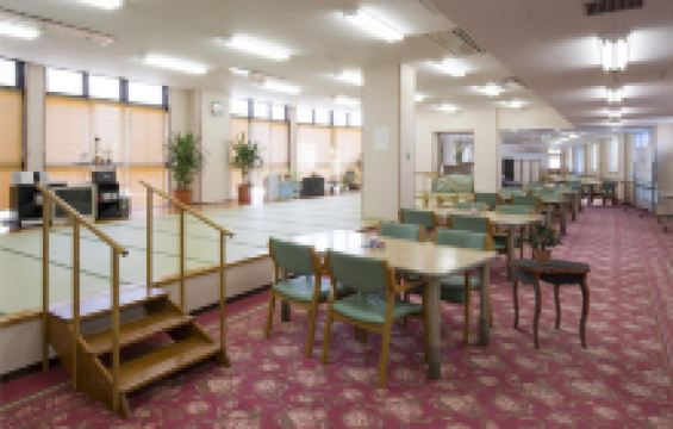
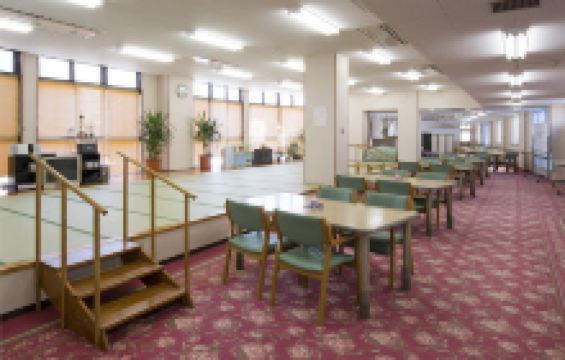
- side table [507,257,592,350]
- potted plant [519,218,568,265]
